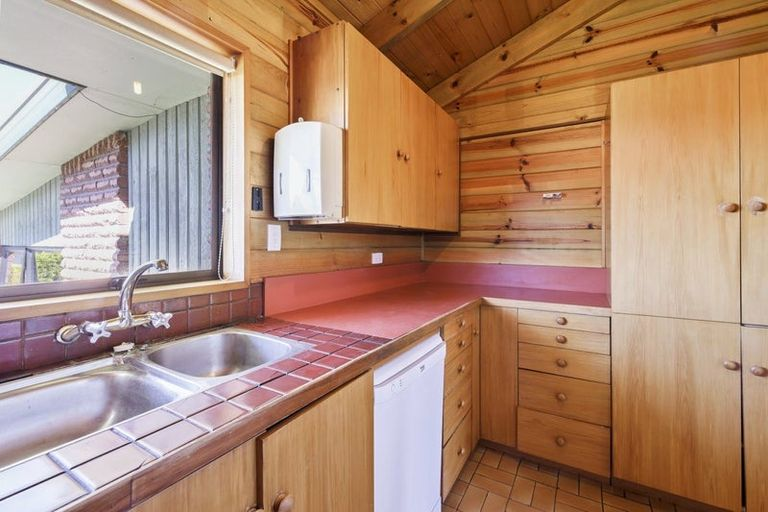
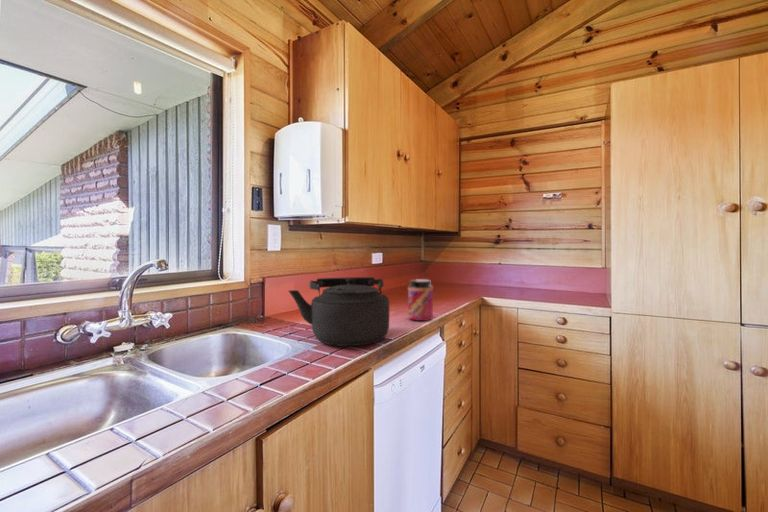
+ jar [407,279,434,322]
+ kettle [288,276,390,347]
